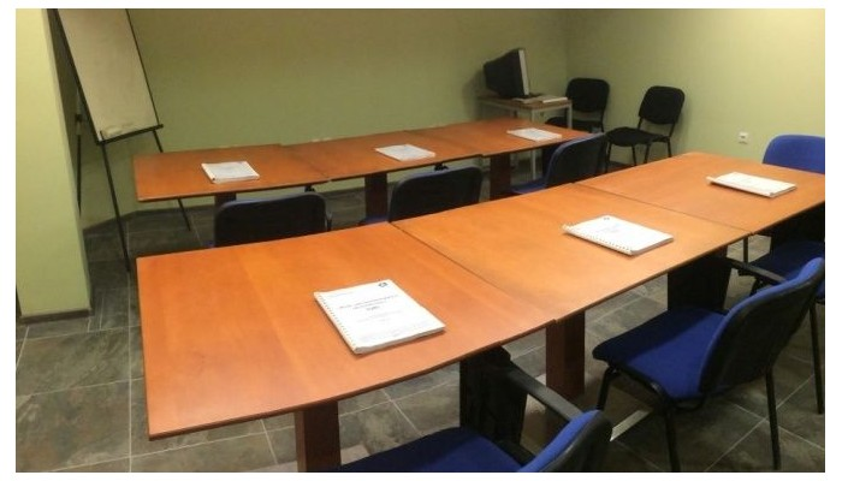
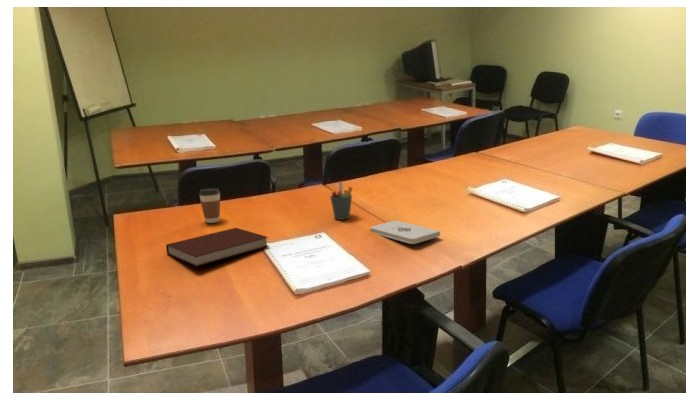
+ notebook [165,227,269,268]
+ pen holder [329,181,353,221]
+ coffee cup [198,187,221,224]
+ notepad [369,220,441,245]
